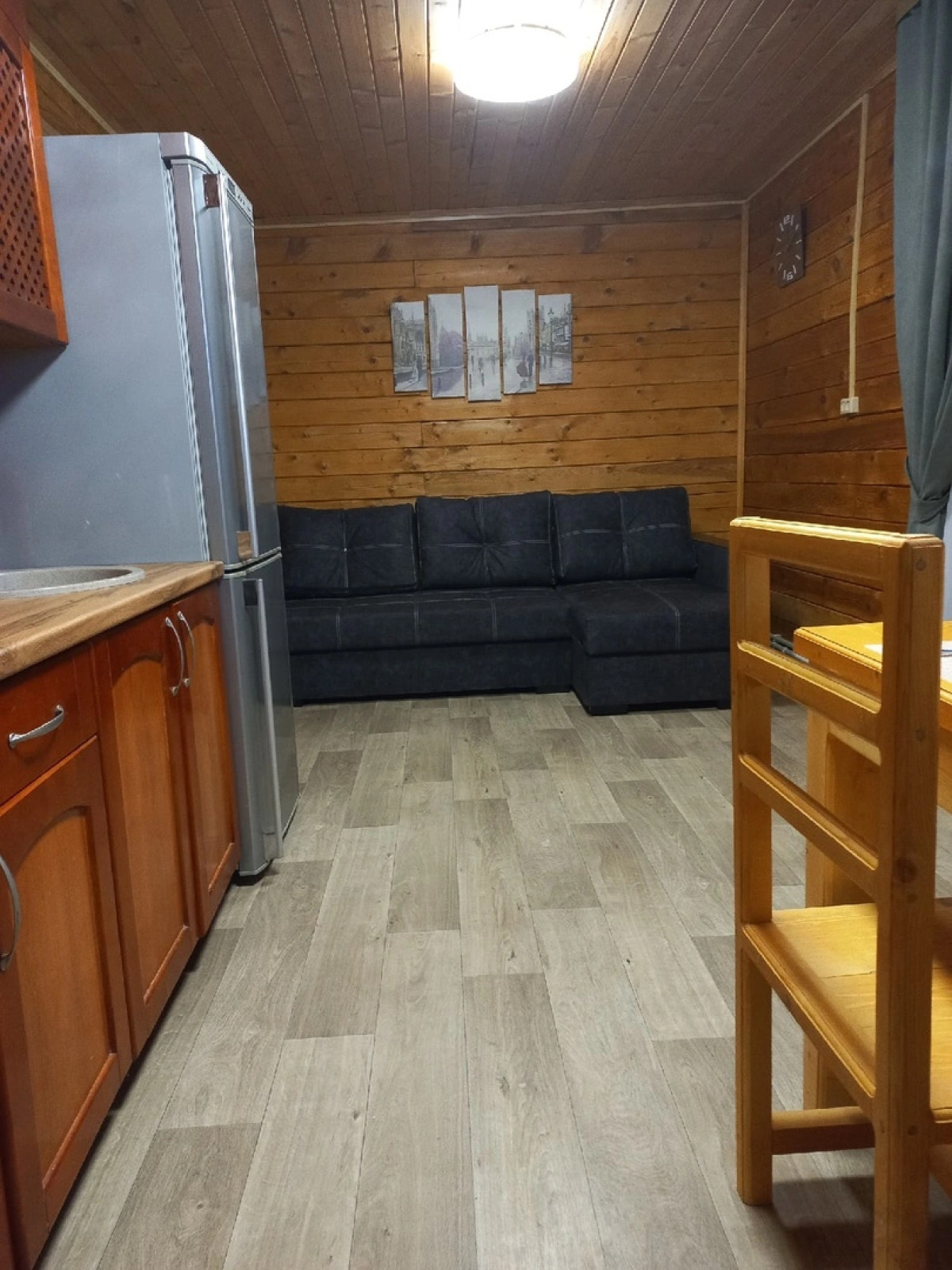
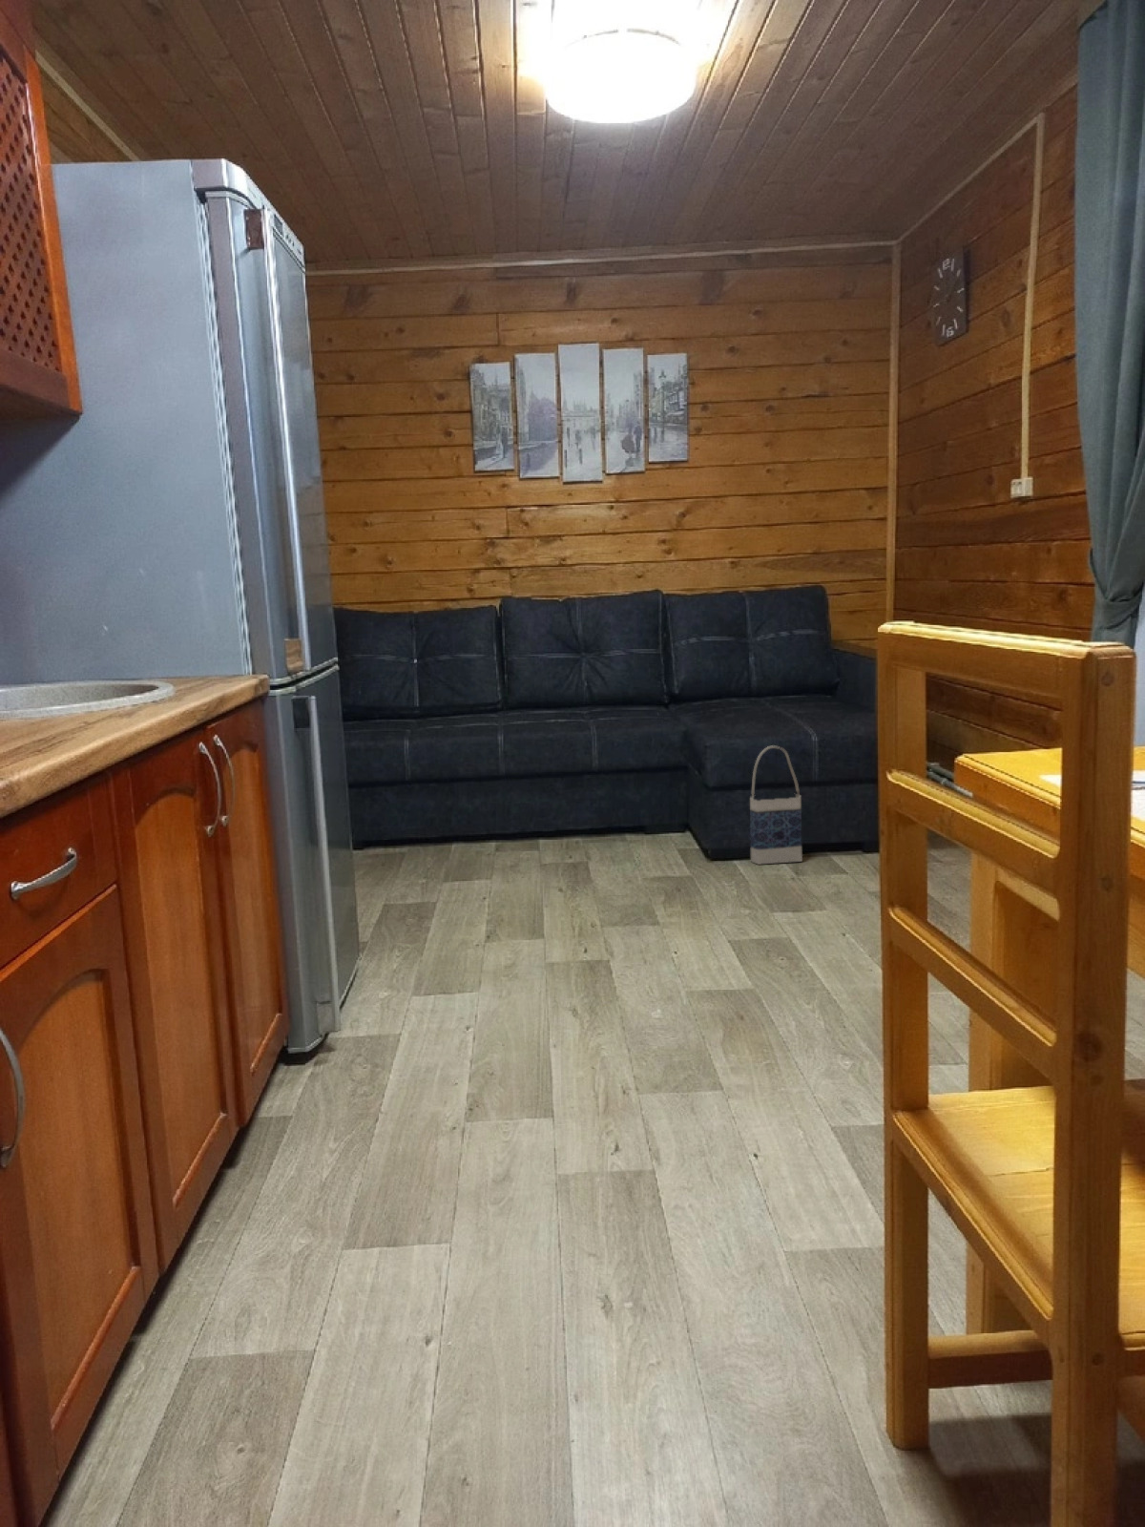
+ bag [749,744,803,866]
